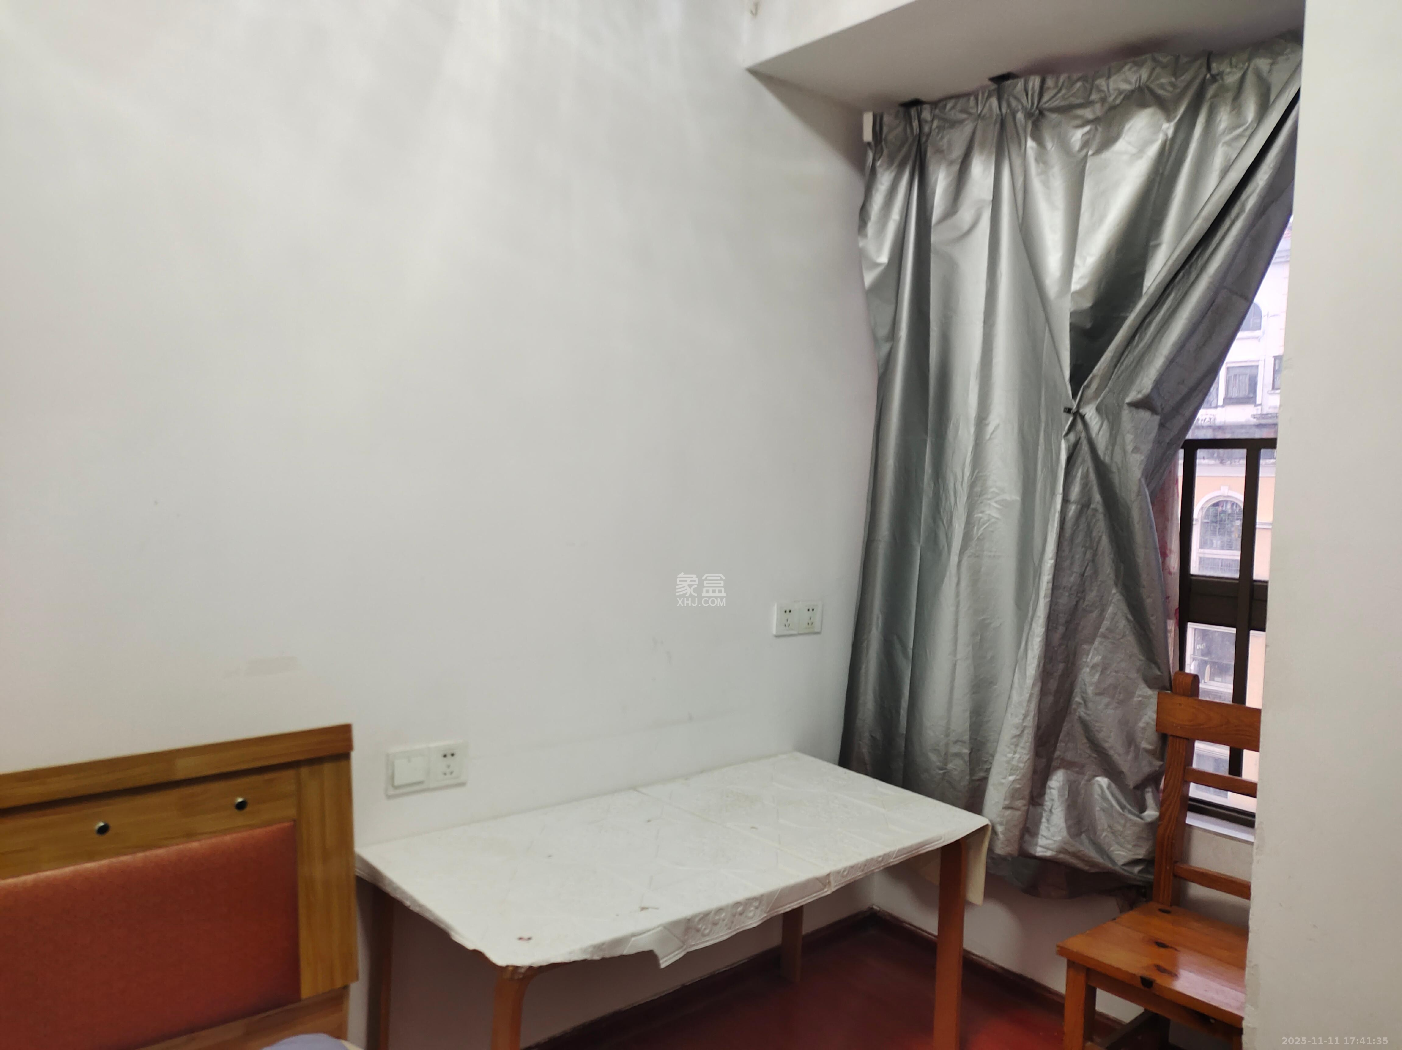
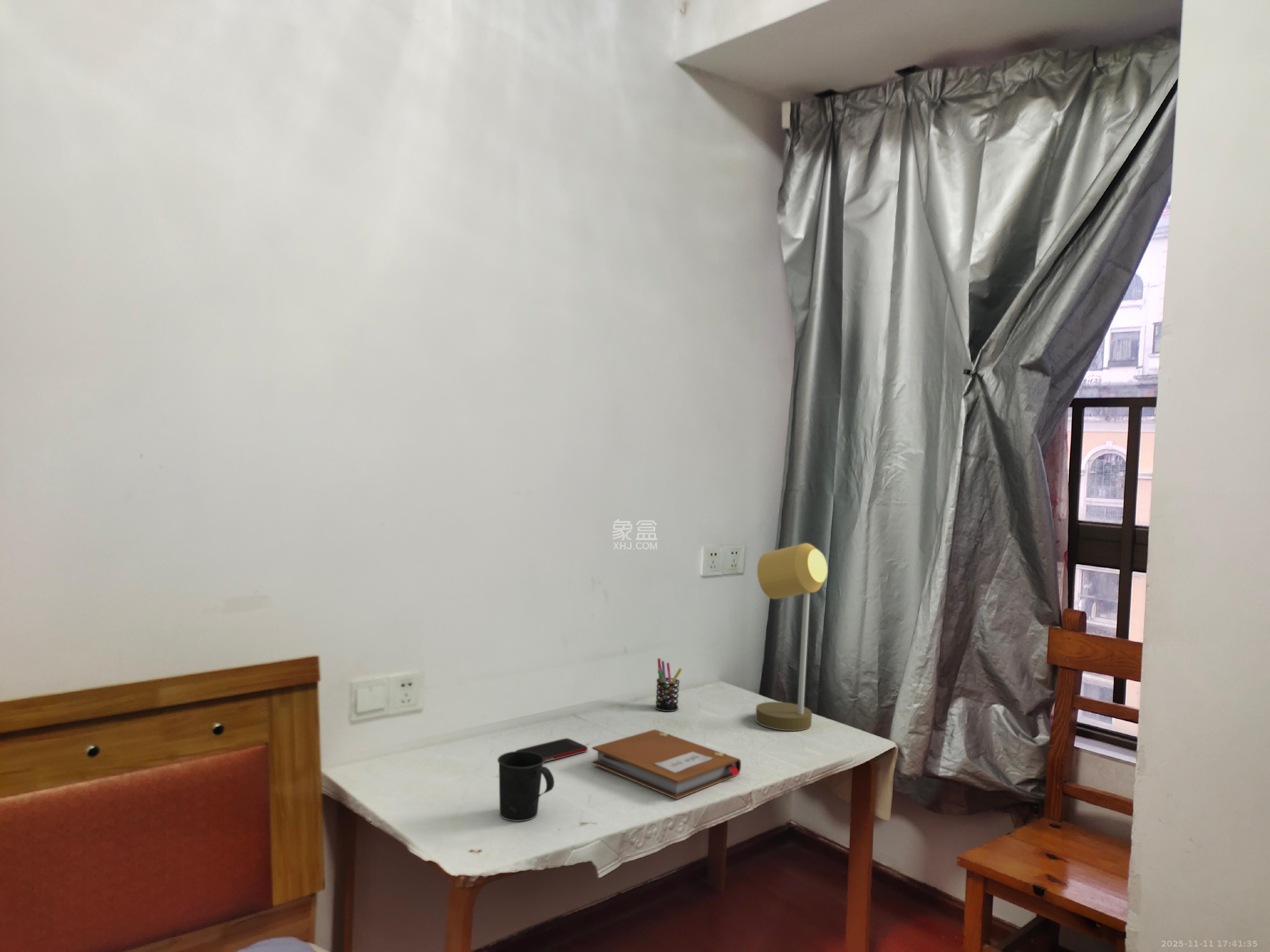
+ cell phone [516,738,588,763]
+ notebook [591,729,741,800]
+ mug [497,751,555,822]
+ pen holder [655,658,682,712]
+ desk lamp [755,543,828,731]
